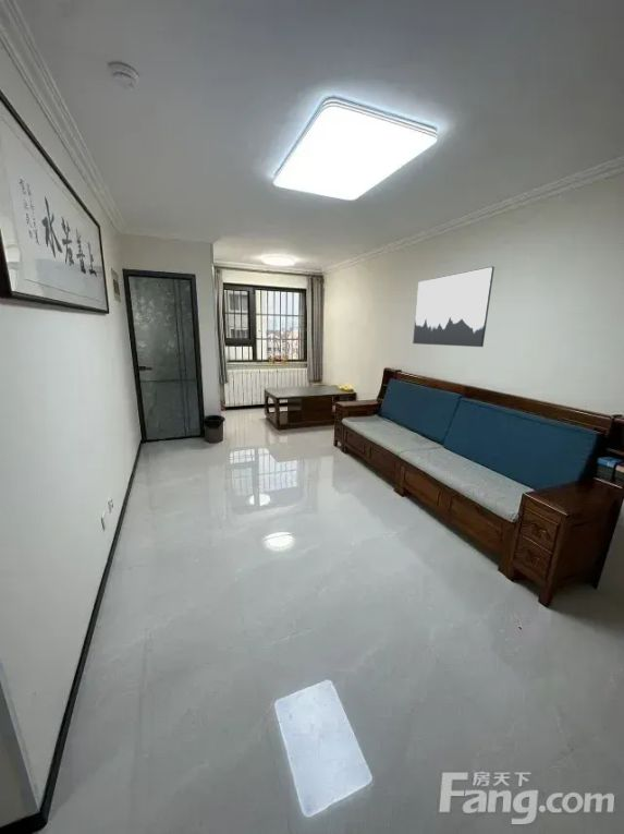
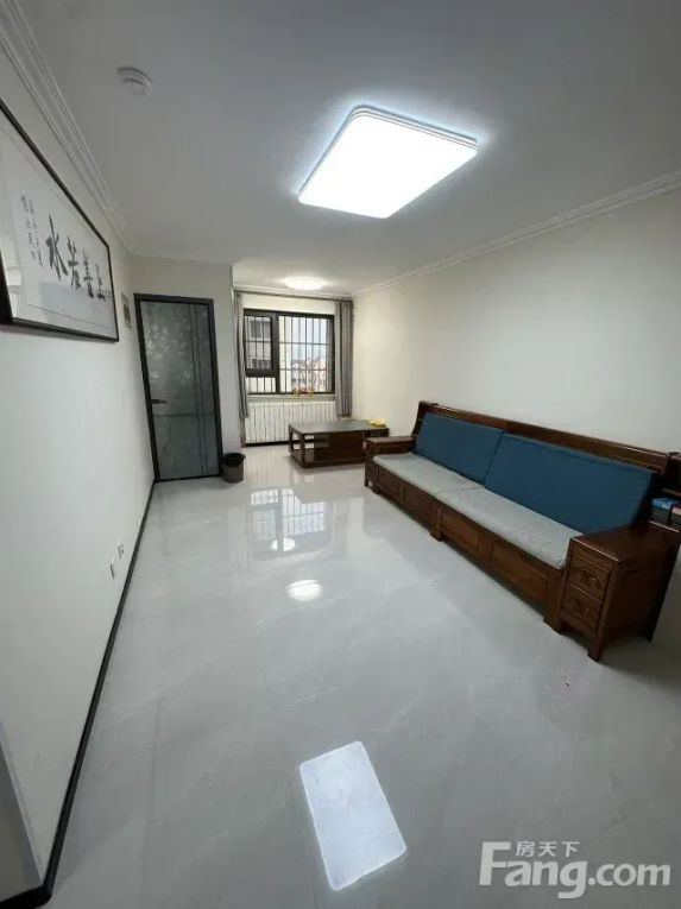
- wall art [412,265,495,348]
